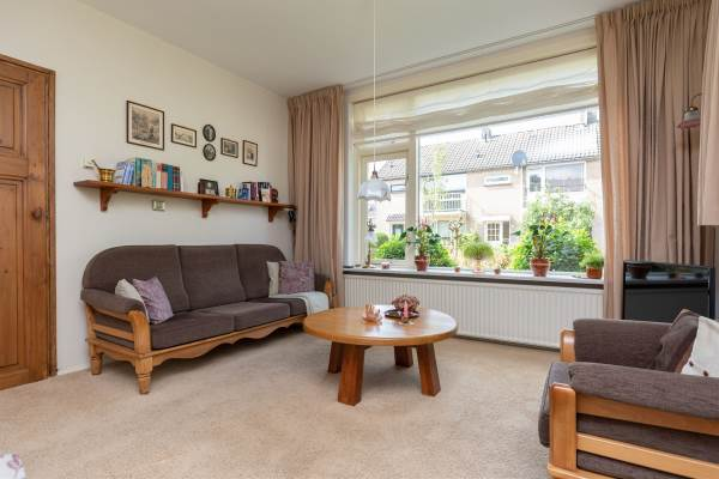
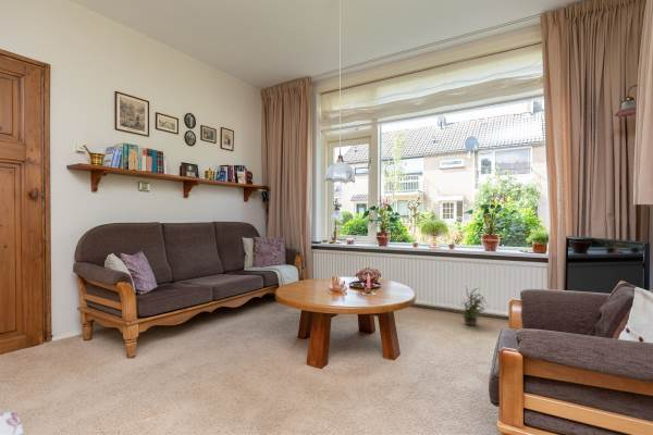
+ potted plant [459,285,489,326]
